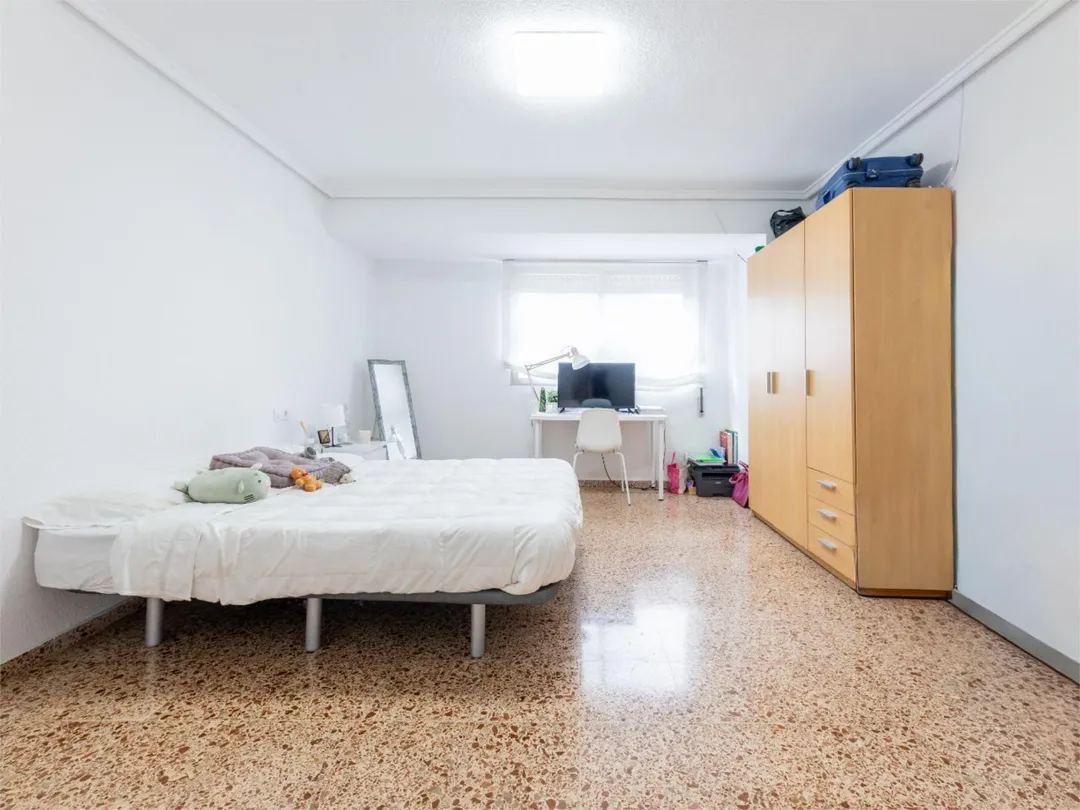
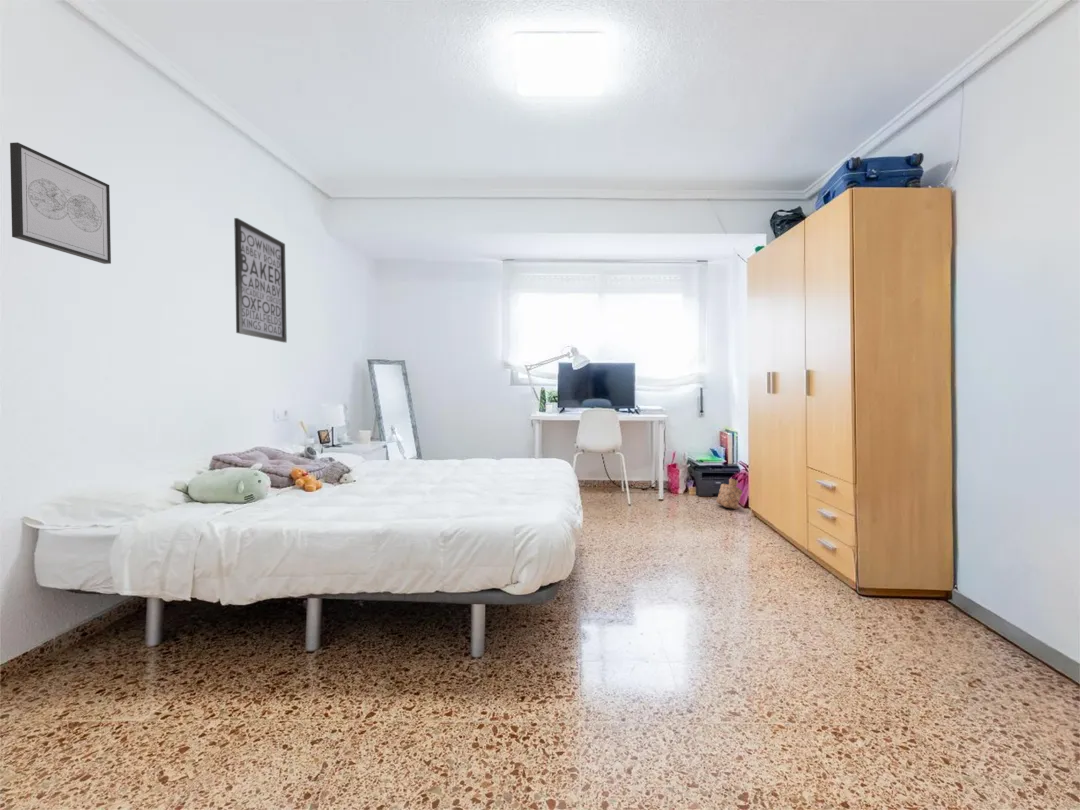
+ wall art [9,141,112,265]
+ basket [715,478,744,510]
+ wall art [233,217,288,344]
